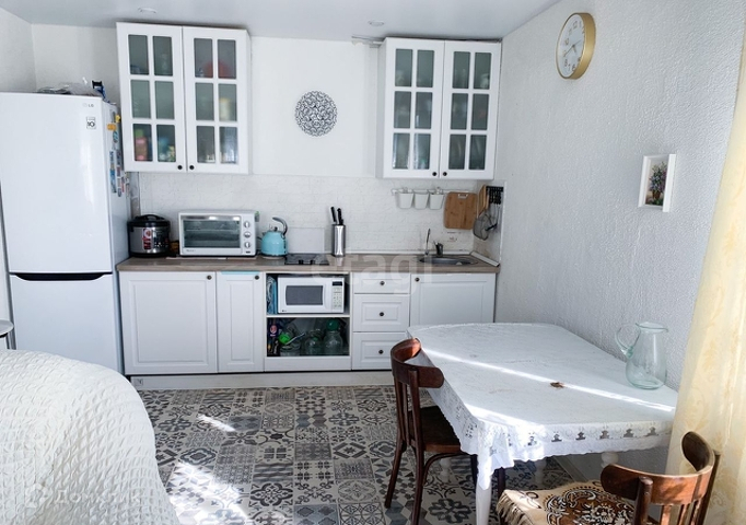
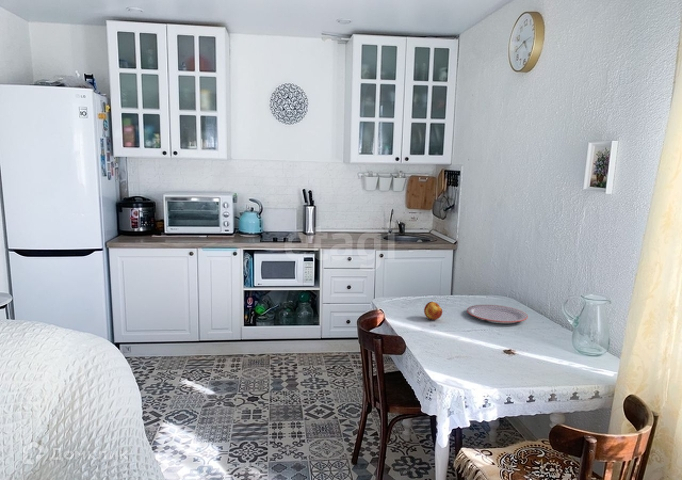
+ fruit [423,301,443,321]
+ plate [466,304,529,324]
